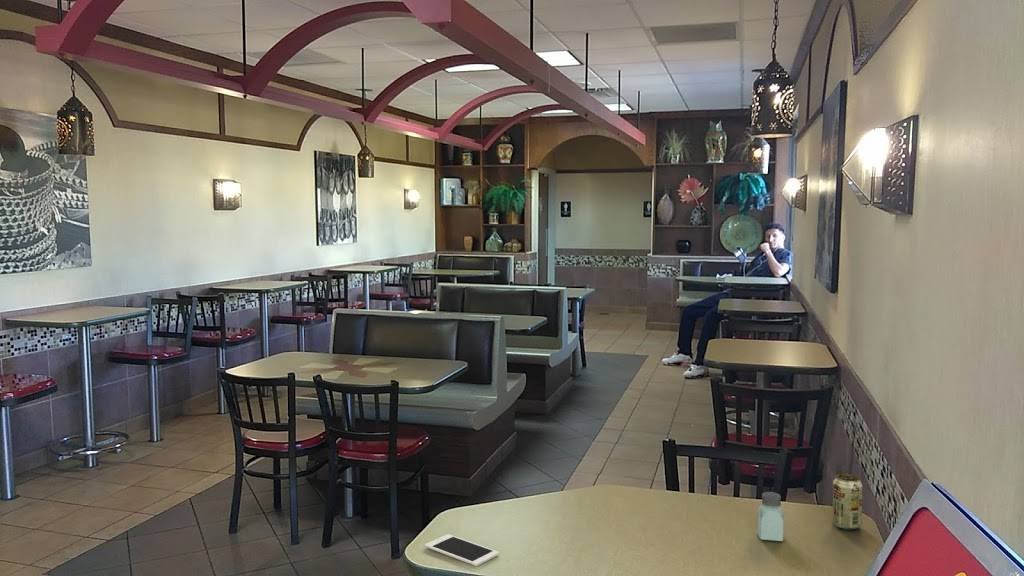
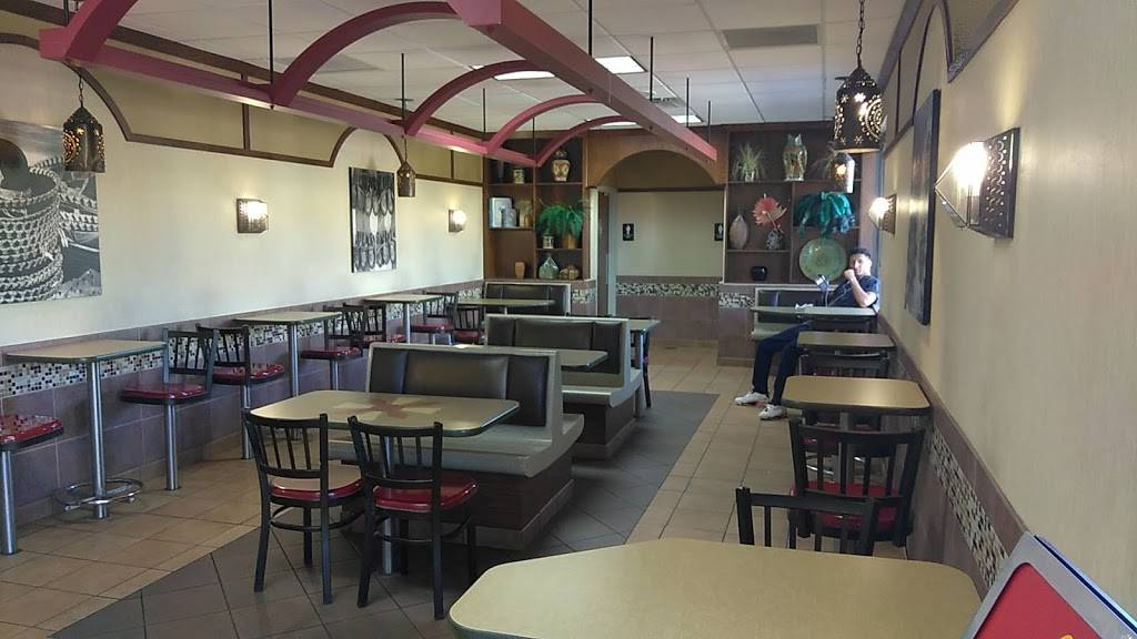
- beverage can [831,473,863,531]
- cell phone [424,533,500,567]
- saltshaker [757,491,785,542]
